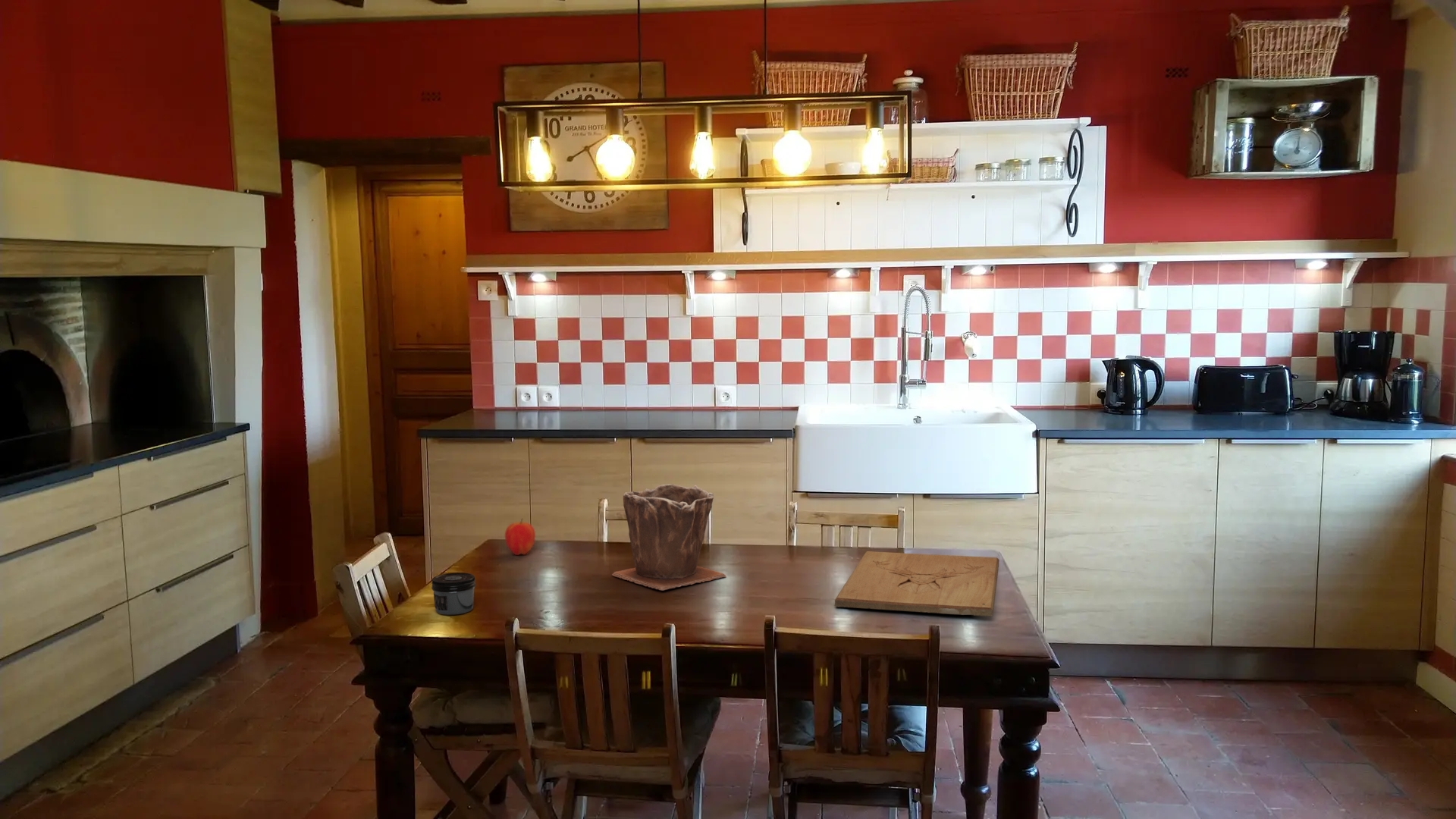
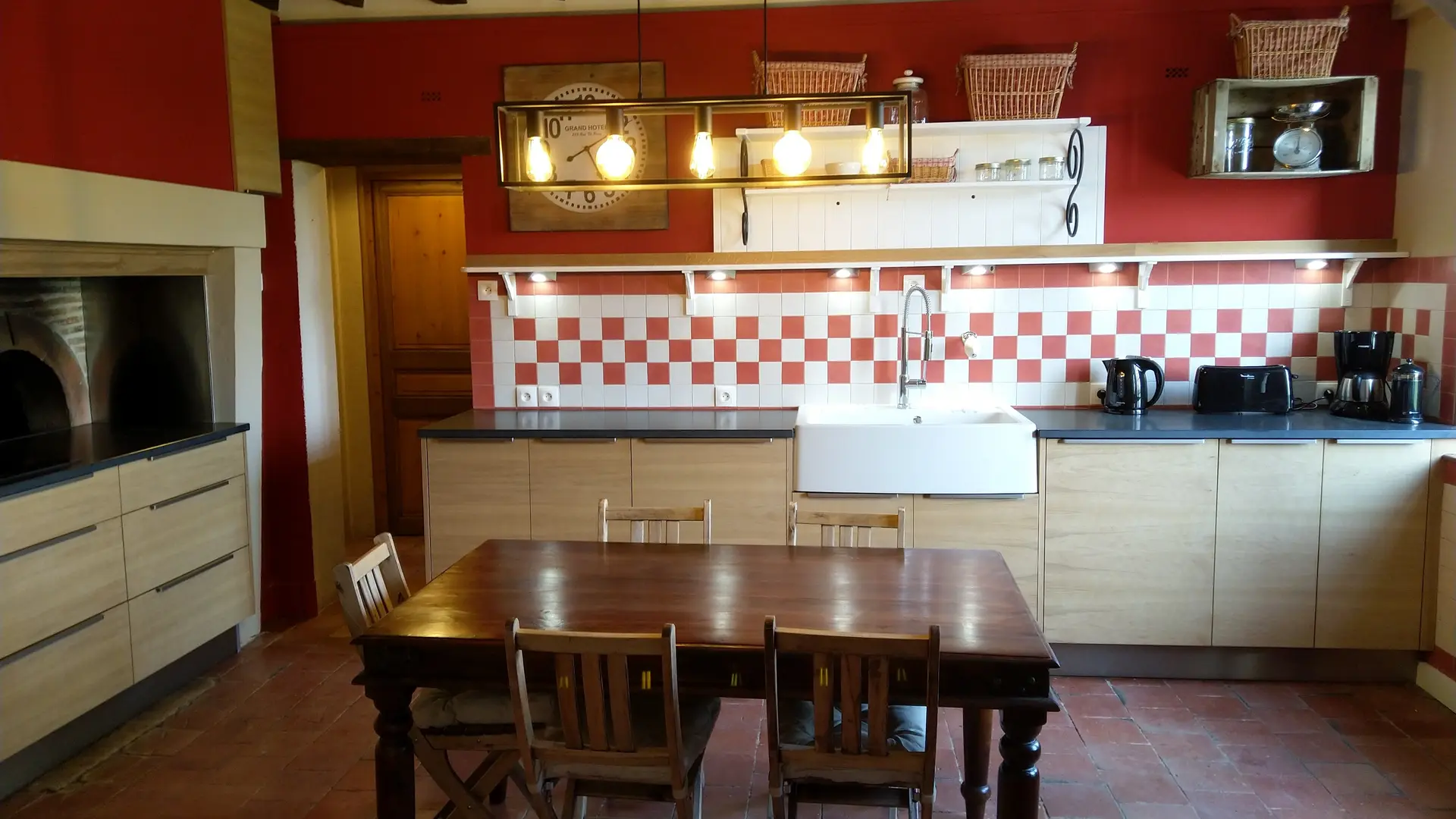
- apple [504,518,536,556]
- jar [431,572,476,616]
- plant pot [611,483,726,591]
- cutting board [833,551,1000,617]
